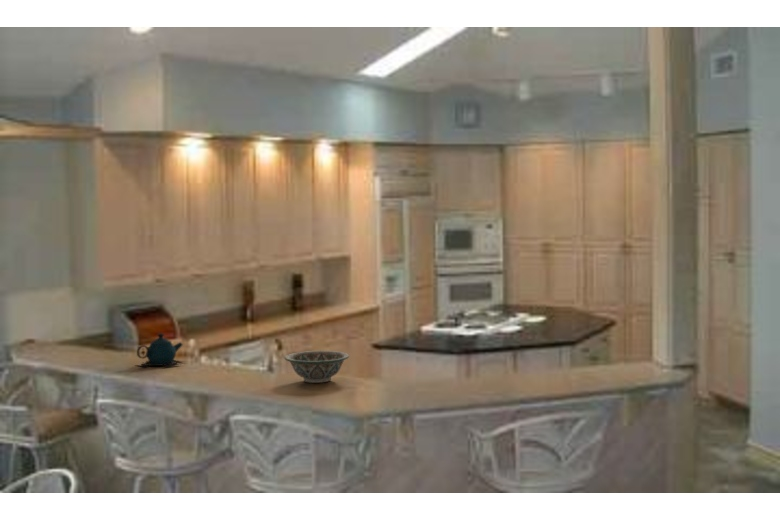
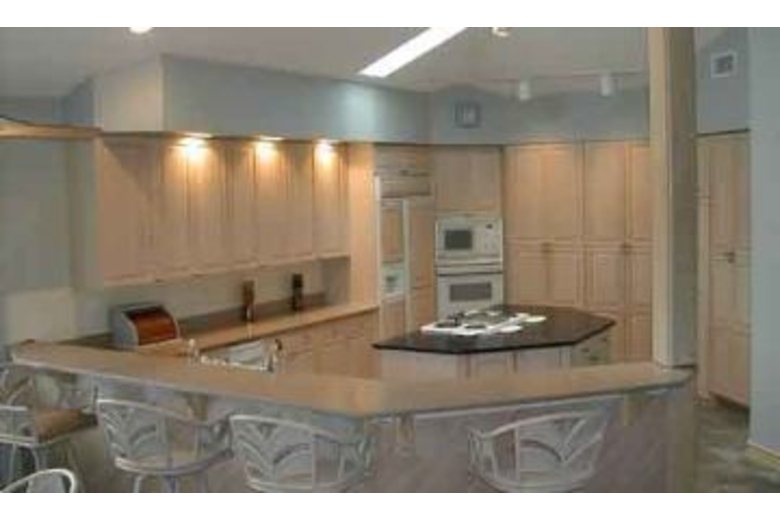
- teapot [135,332,185,368]
- decorative bowl [284,350,350,384]
